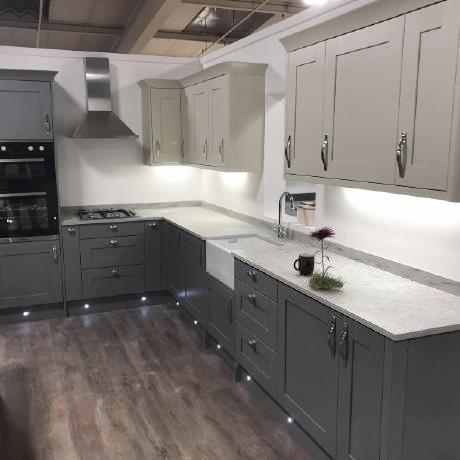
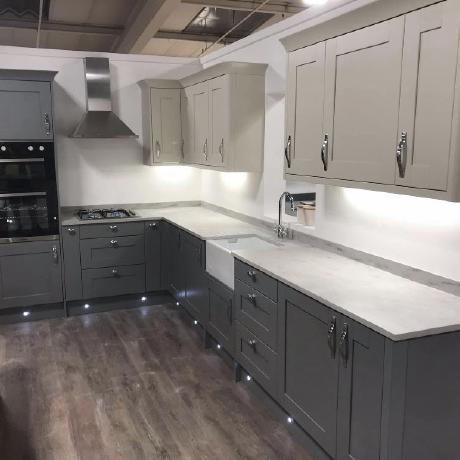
- mug [292,252,316,277]
- flower [307,225,348,291]
